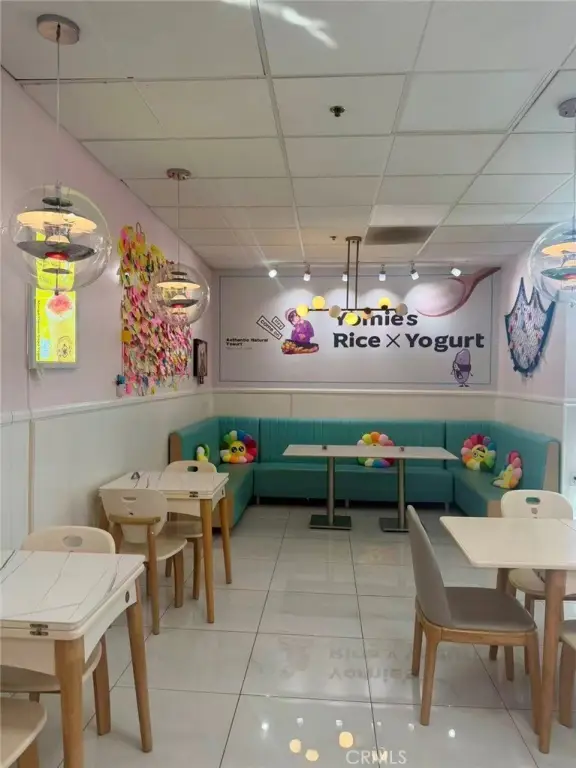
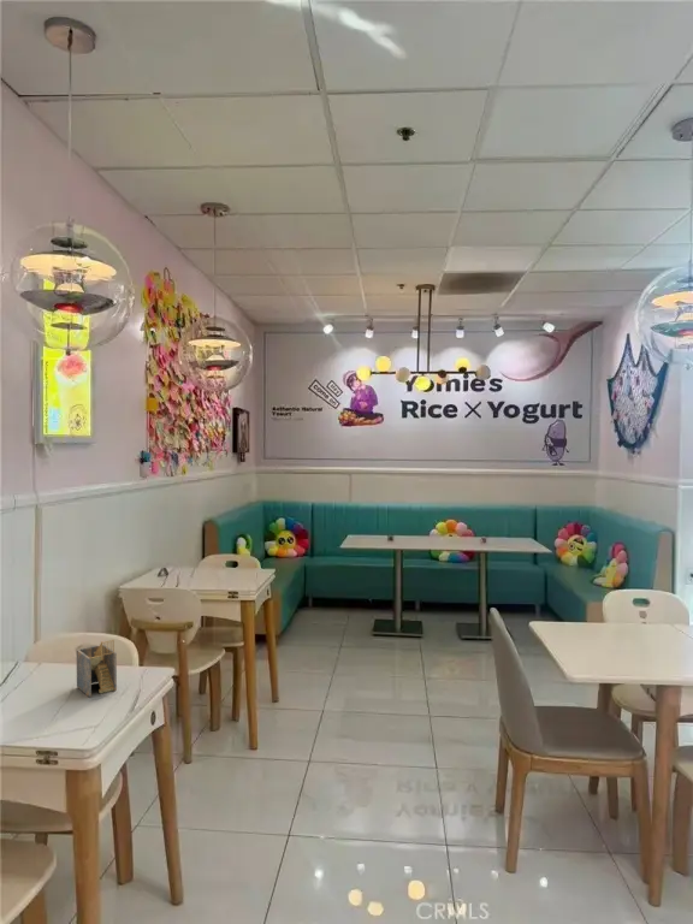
+ napkin holder [76,639,118,698]
